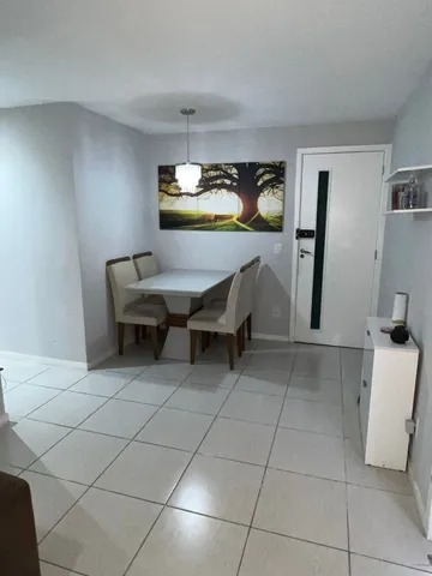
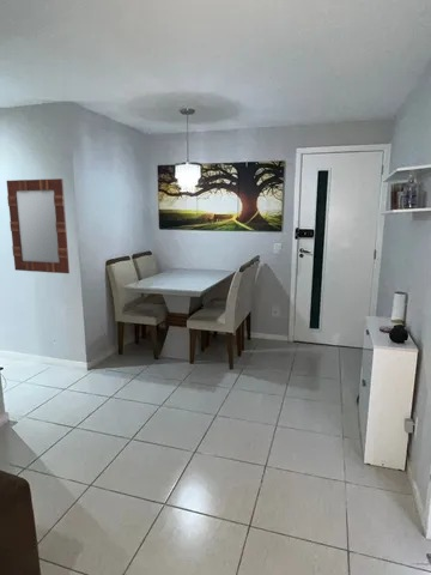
+ home mirror [6,177,71,274]
